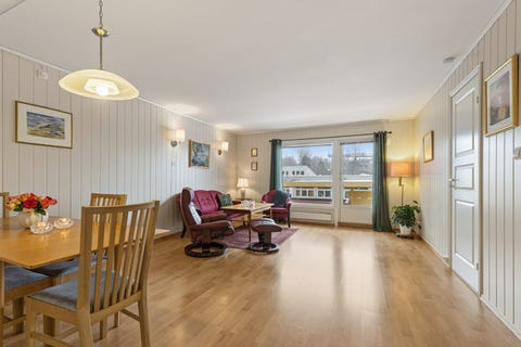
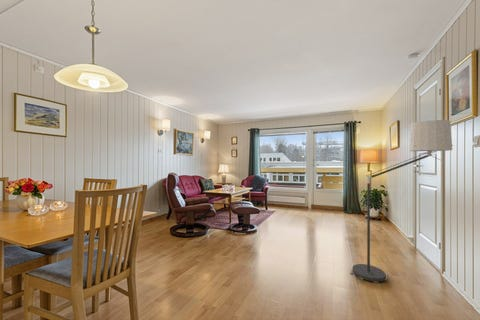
+ floor lamp [349,119,453,284]
